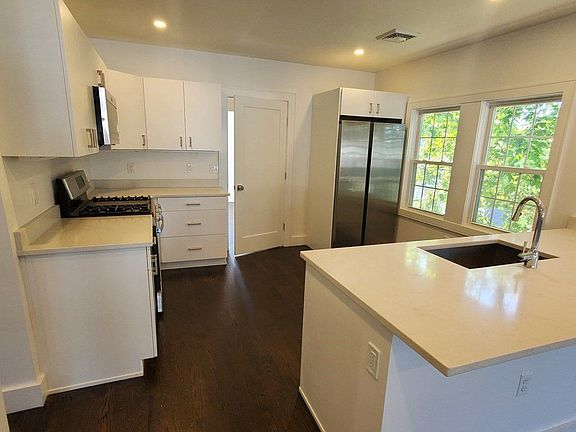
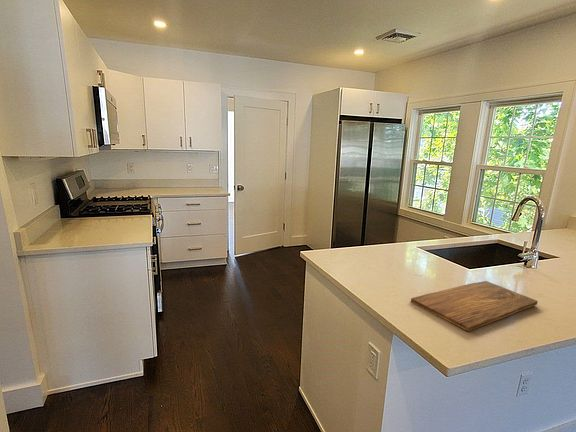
+ cutting board [410,280,539,332]
